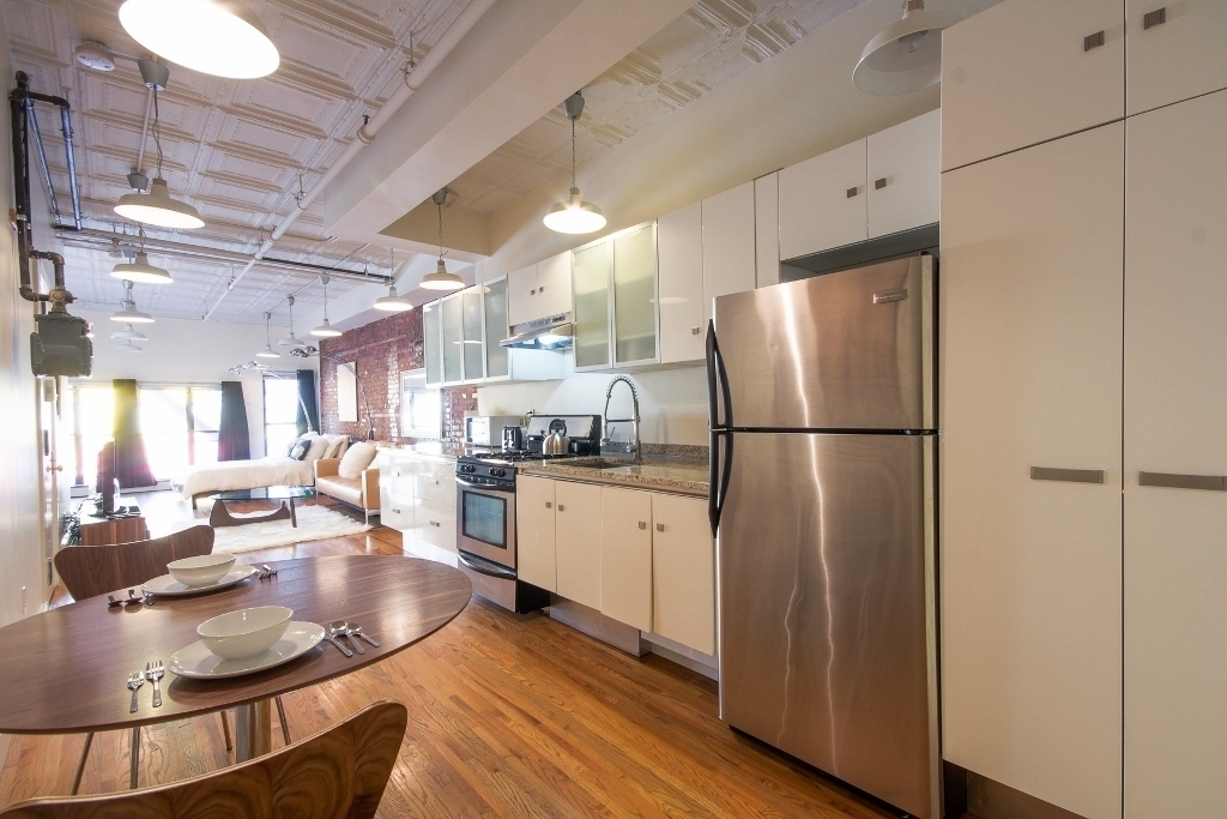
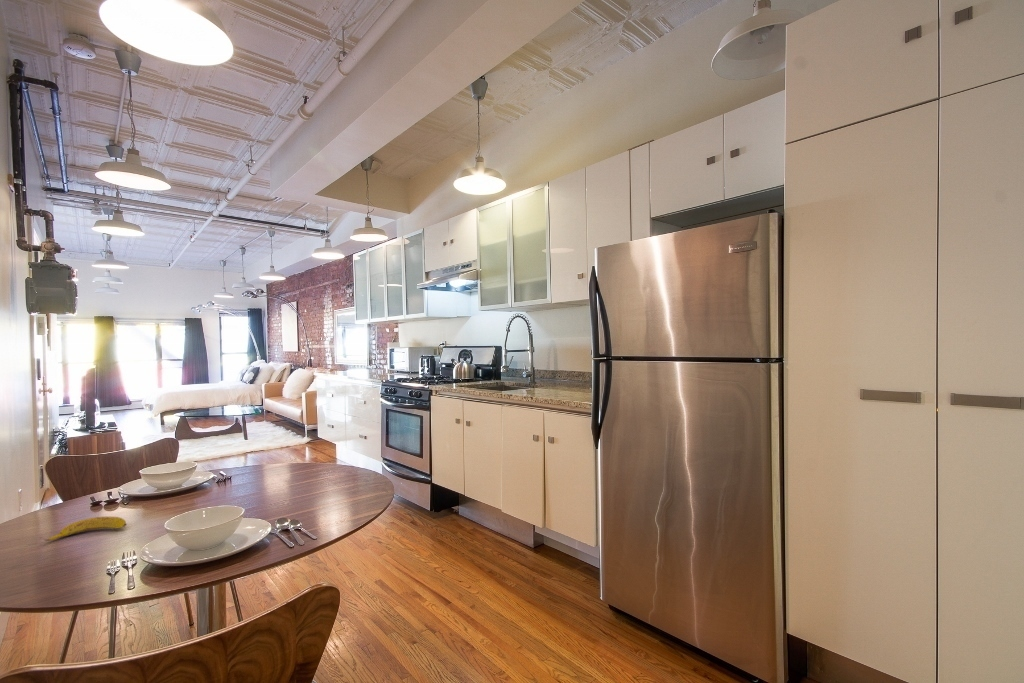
+ banana [39,516,128,542]
